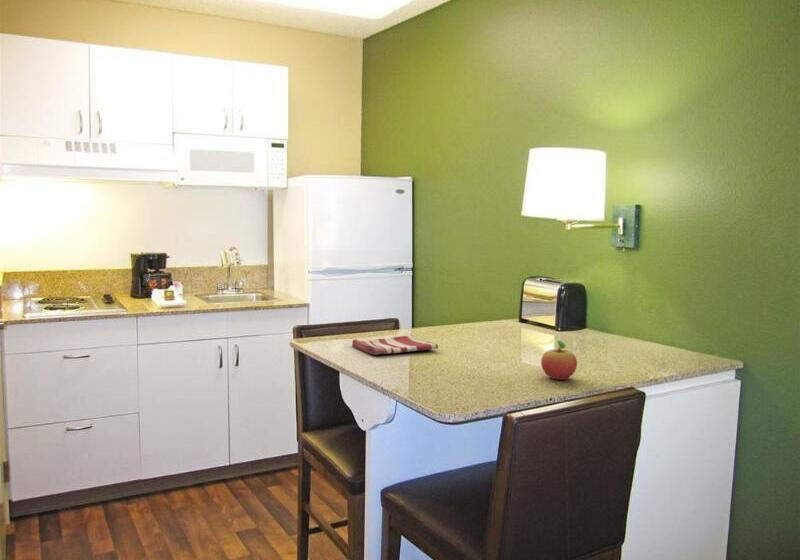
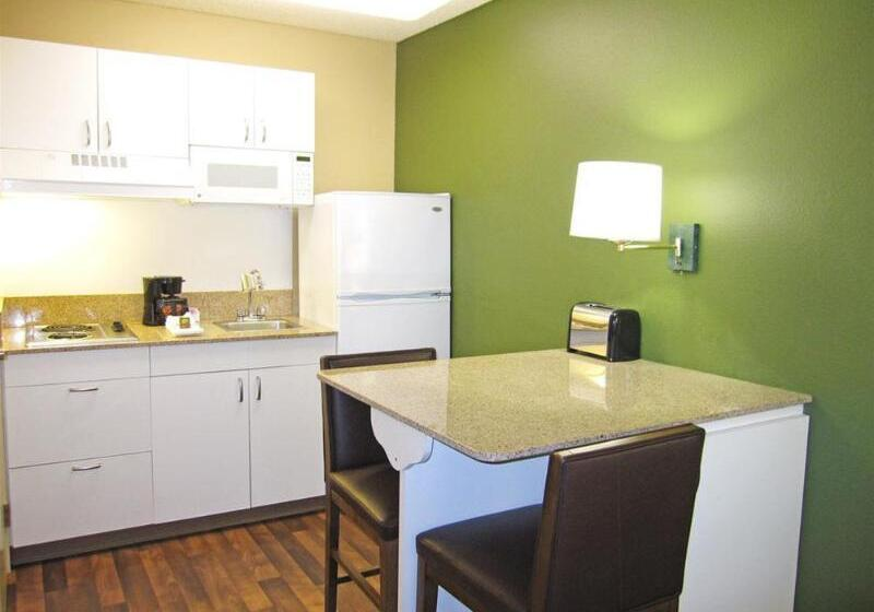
- dish towel [351,335,439,356]
- fruit [540,339,578,381]
